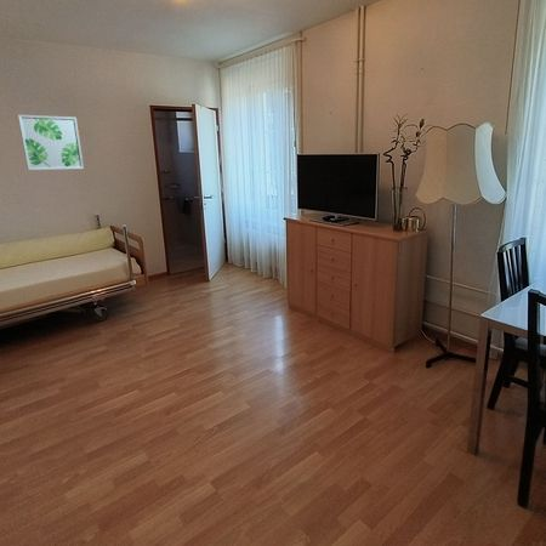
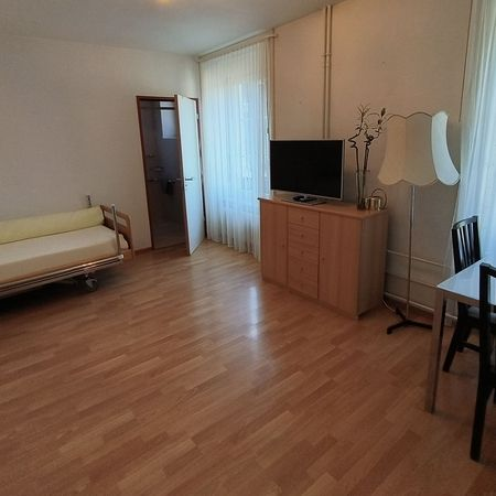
- wall art [17,114,85,171]
